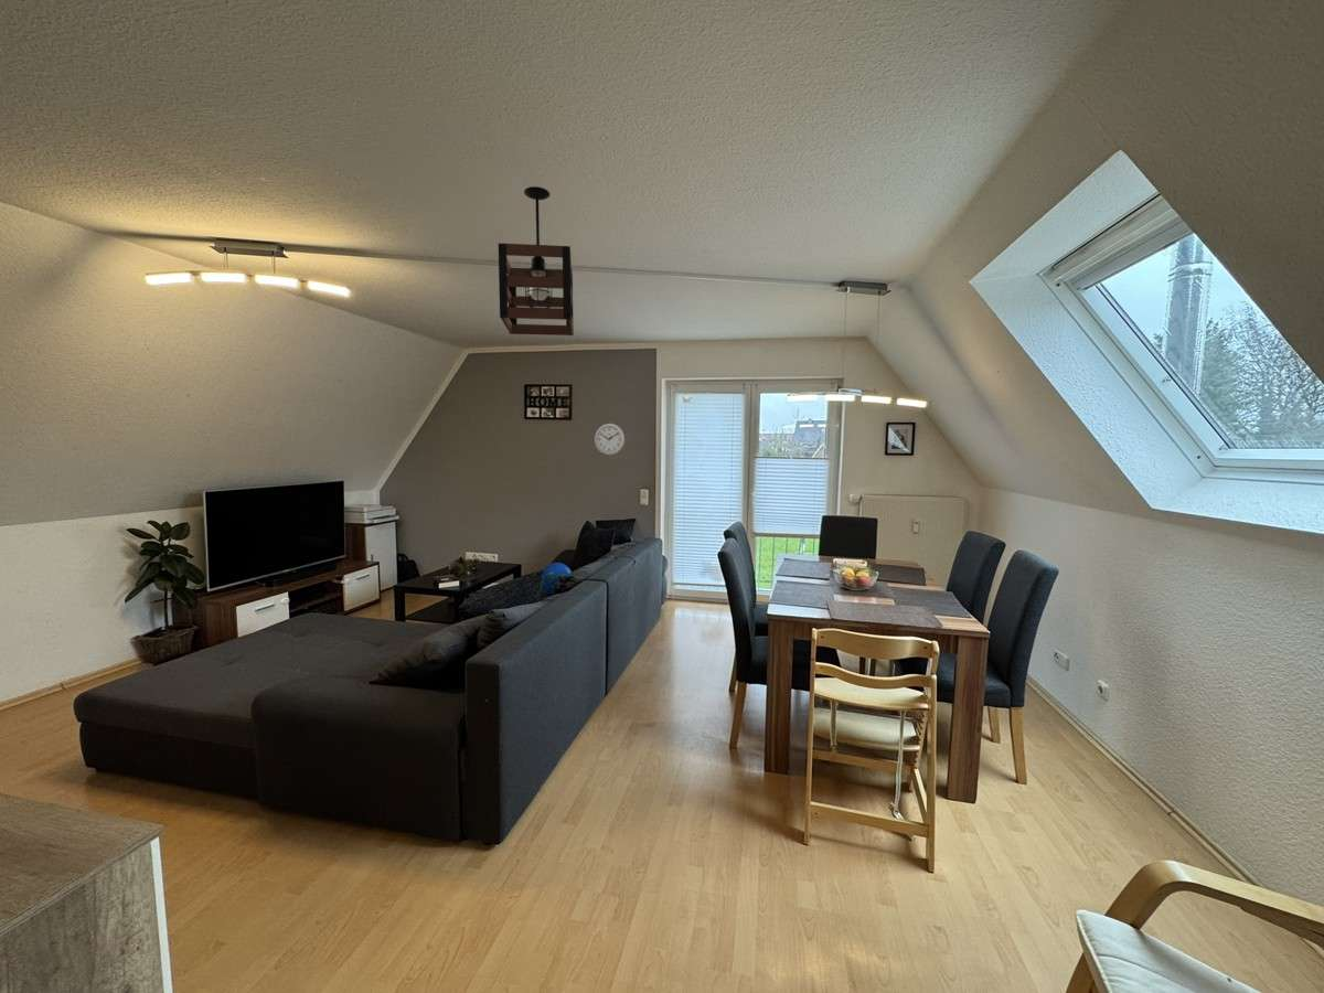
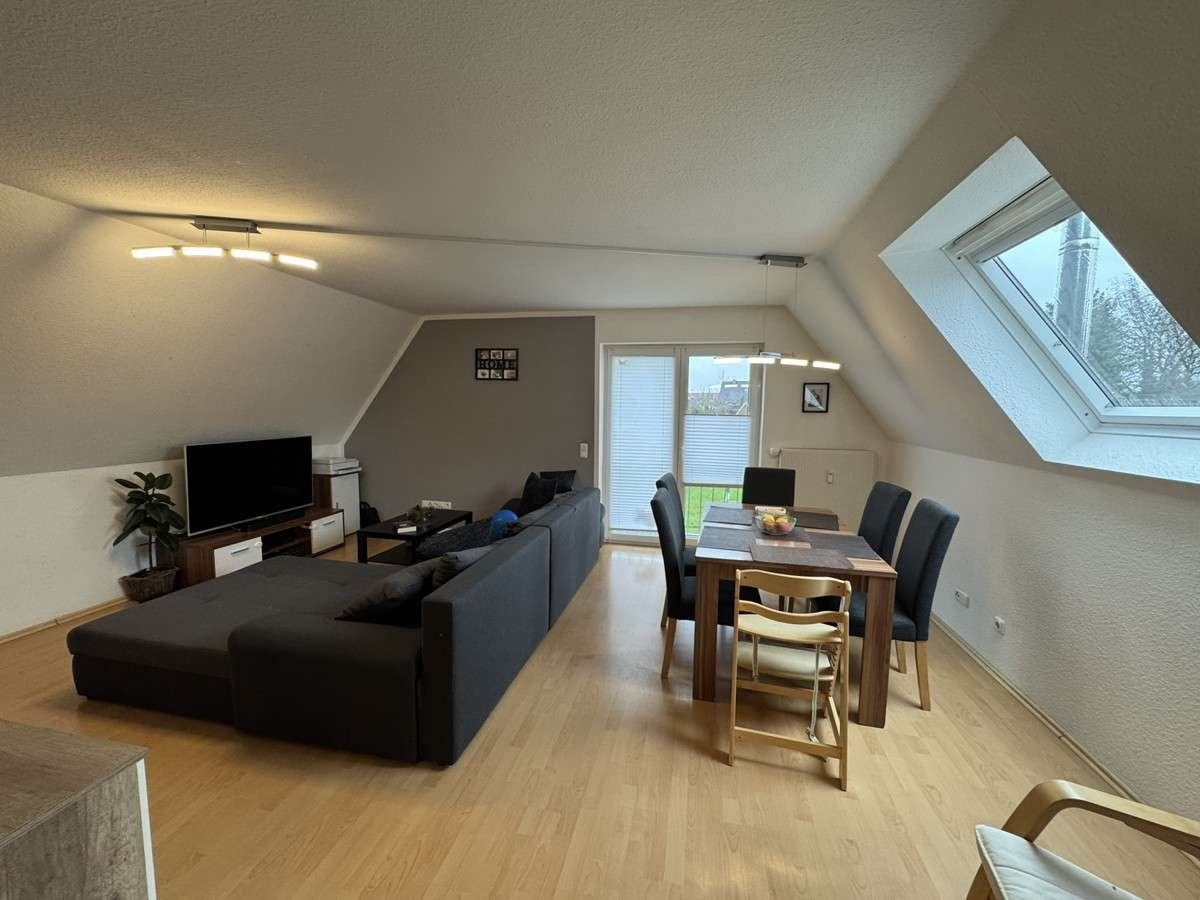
- wall clock [594,423,626,457]
- pendant light [498,185,575,337]
